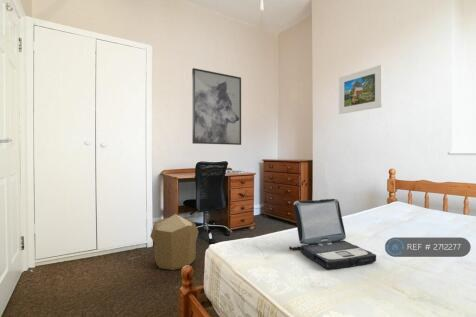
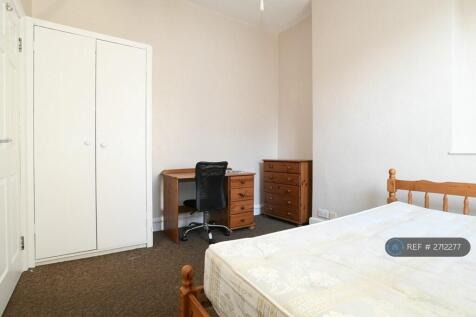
- wall art [191,67,242,146]
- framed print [338,64,384,115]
- laptop [288,198,377,270]
- pouf [149,213,200,271]
